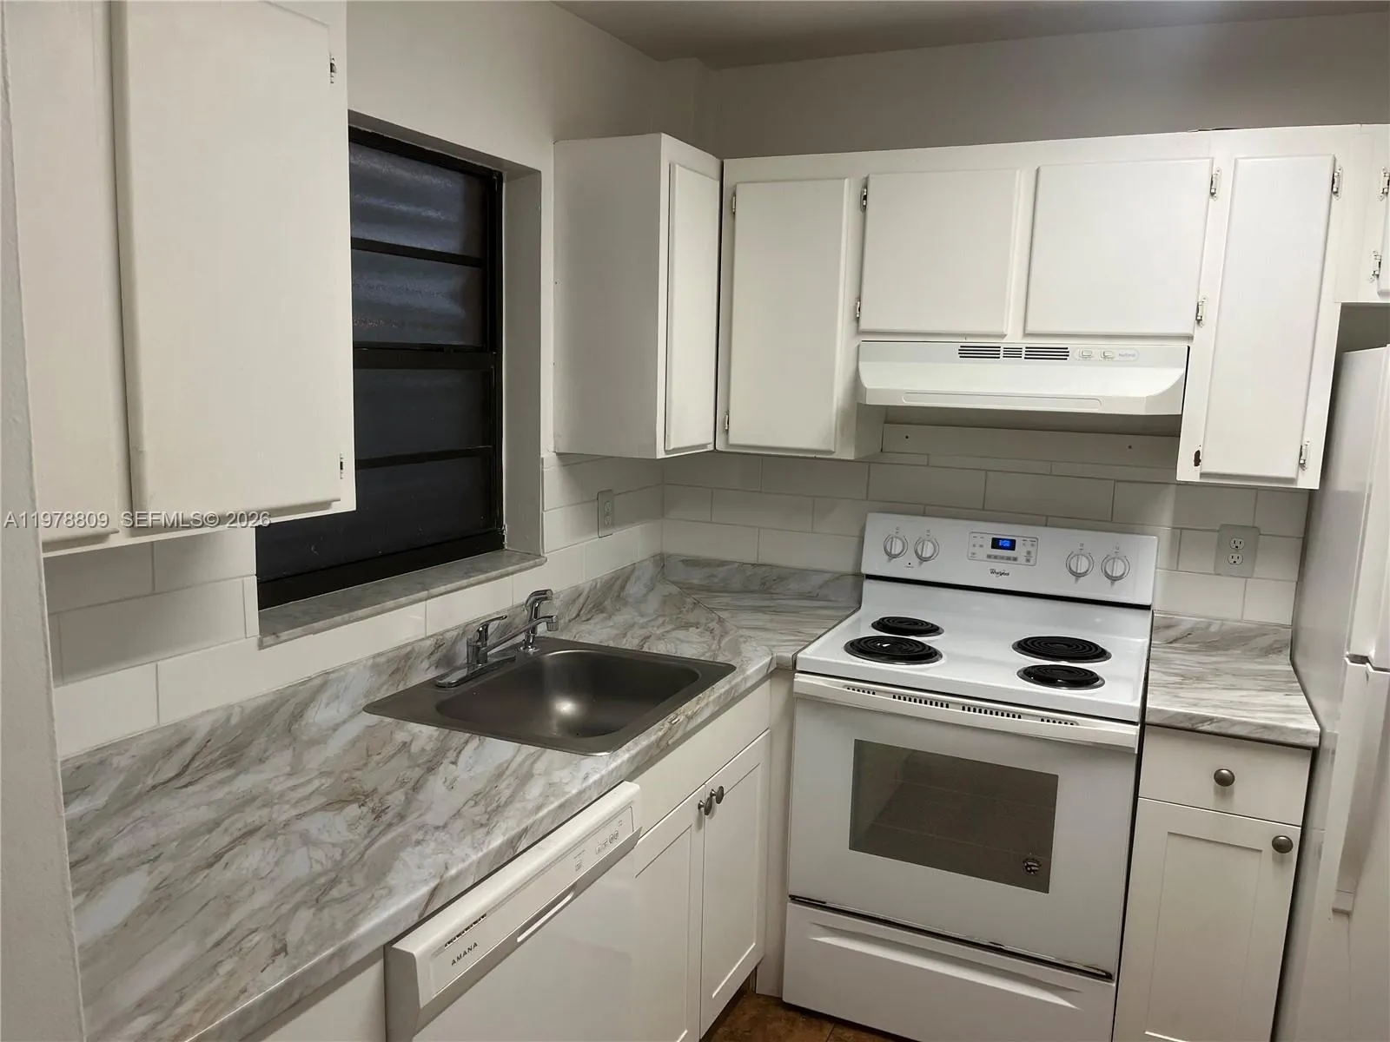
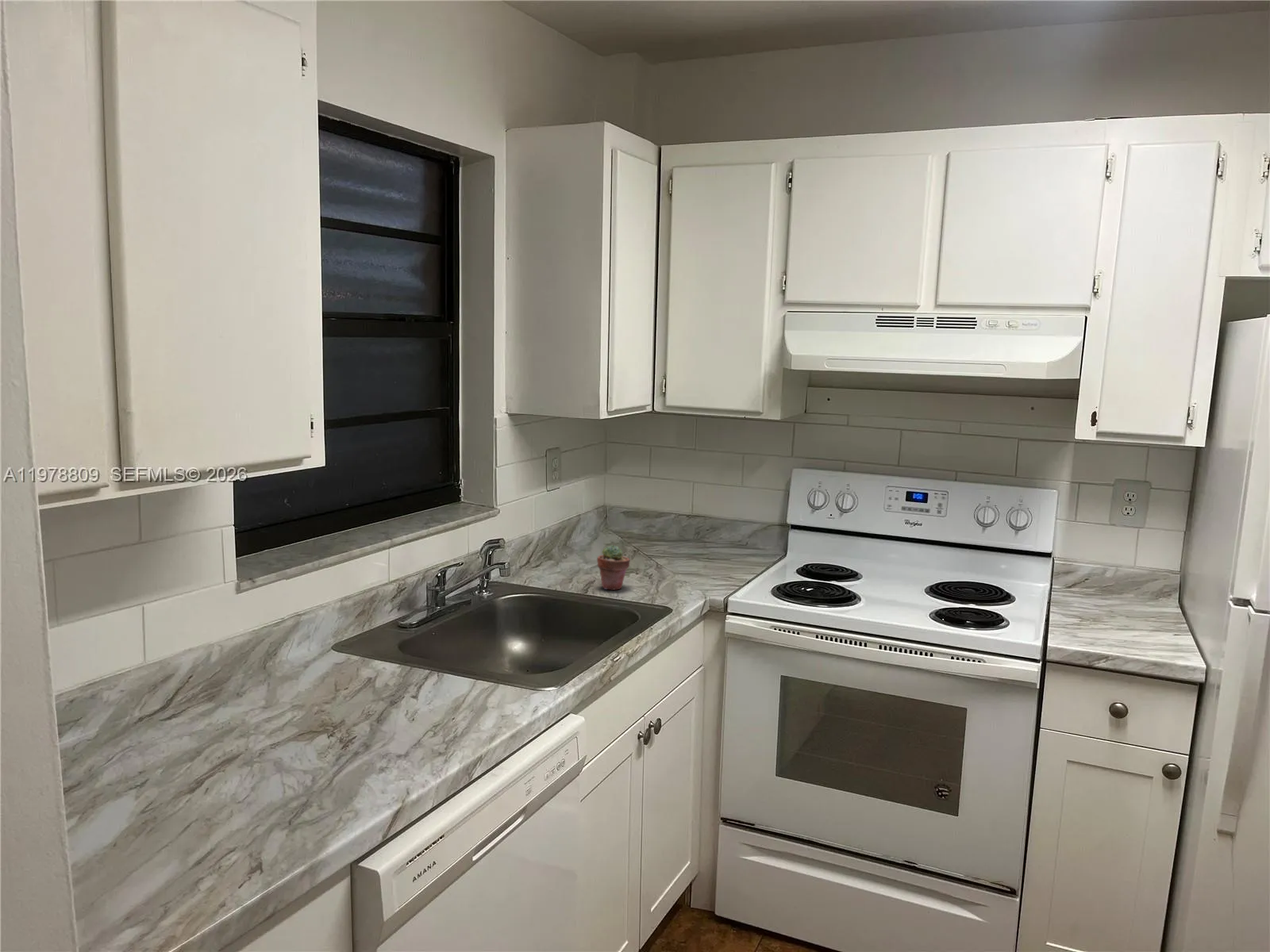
+ potted succulent [596,544,631,591]
